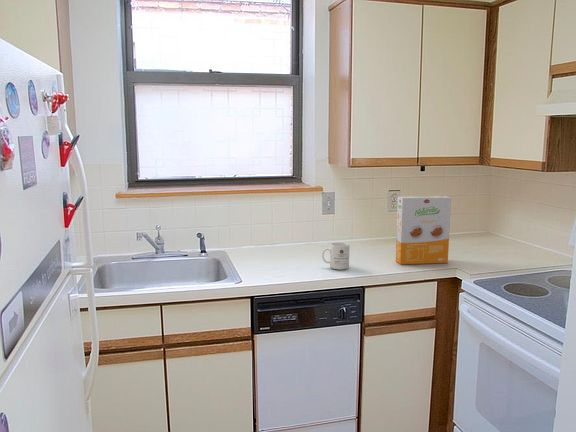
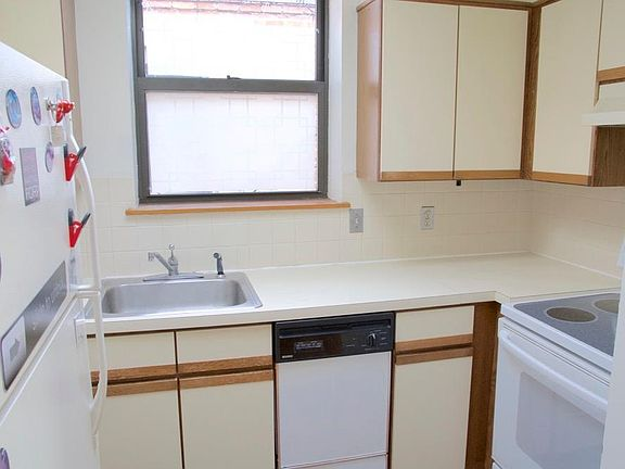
- mug [321,241,351,270]
- cereal box [395,195,452,265]
